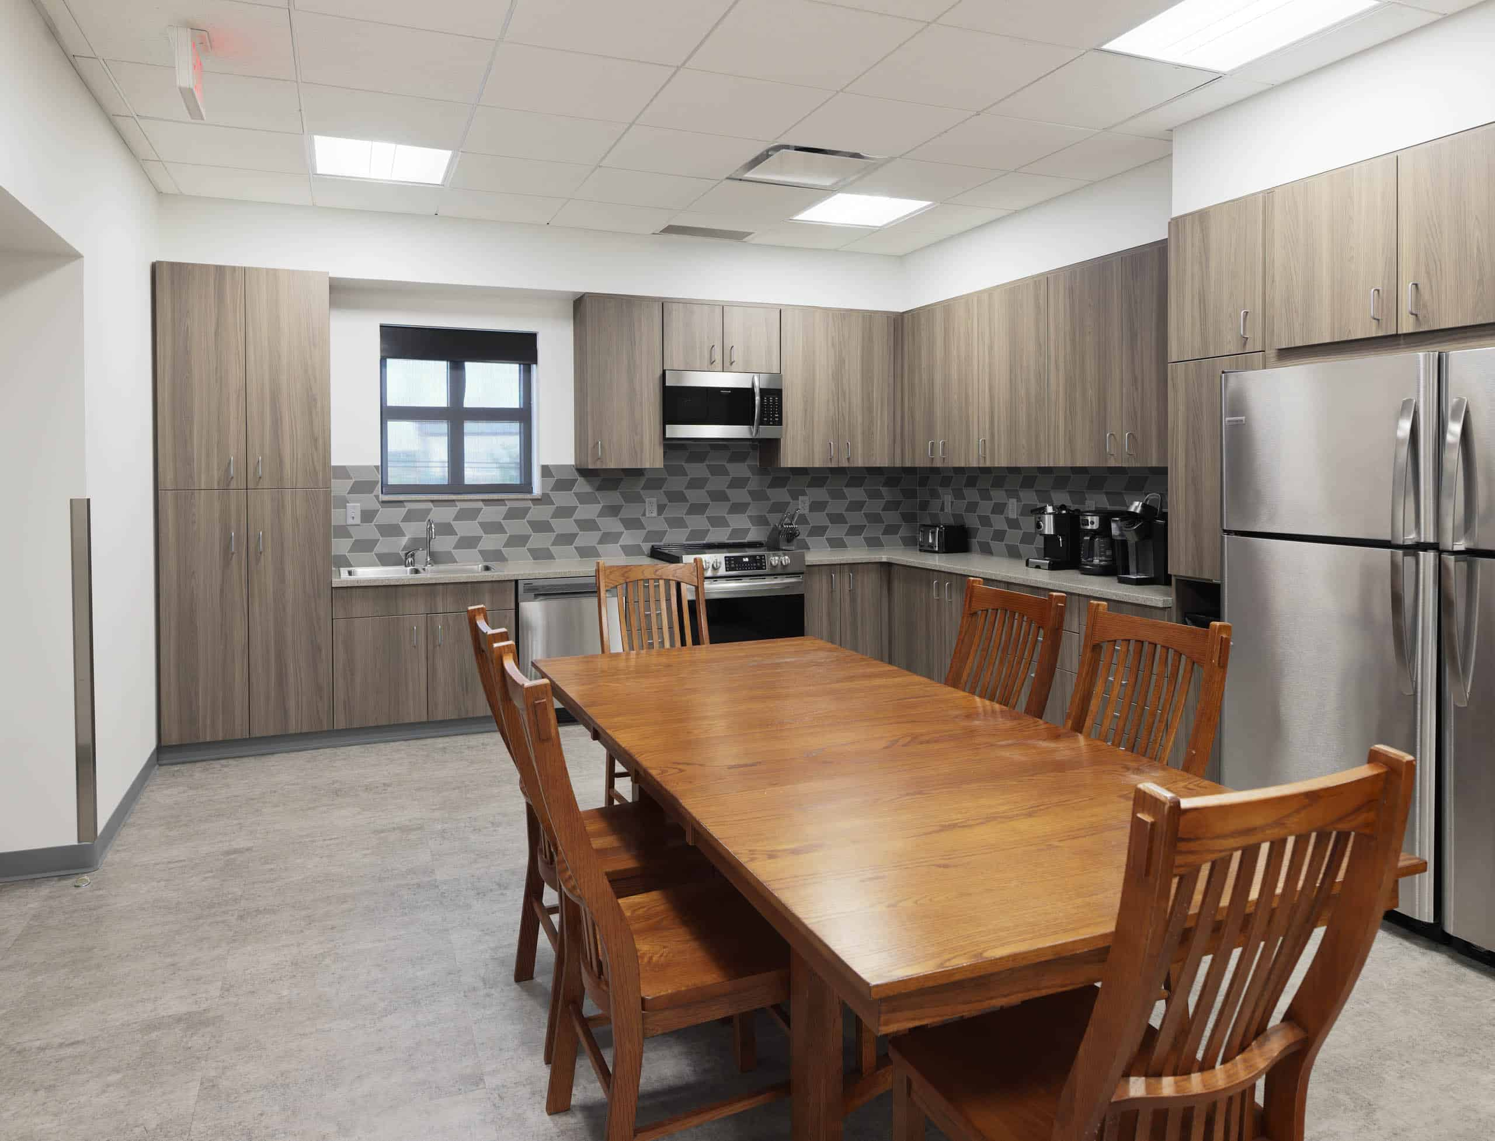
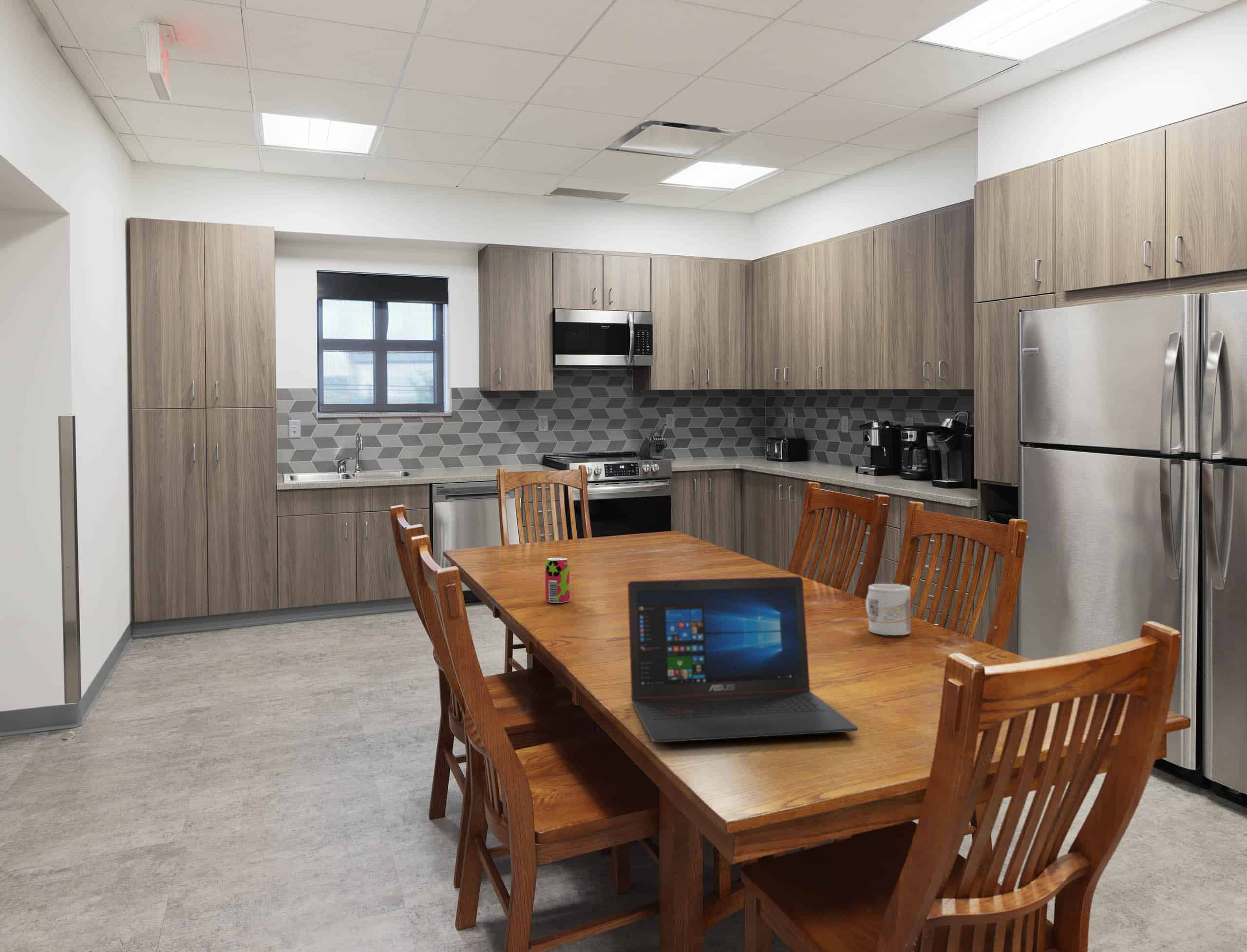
+ laptop [627,576,859,743]
+ beverage can [545,557,570,603]
+ mug [865,583,911,636]
